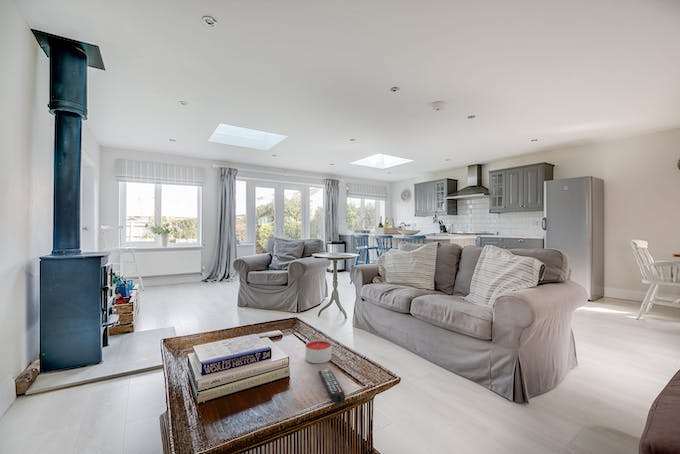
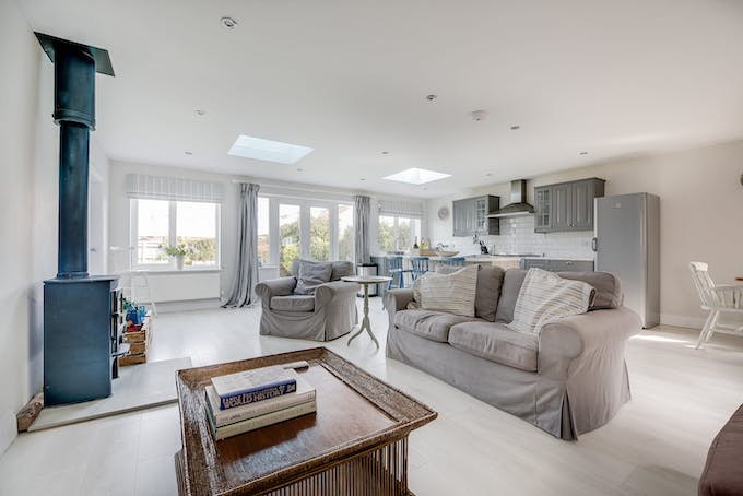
- remote control [317,368,346,404]
- candle [305,339,332,364]
